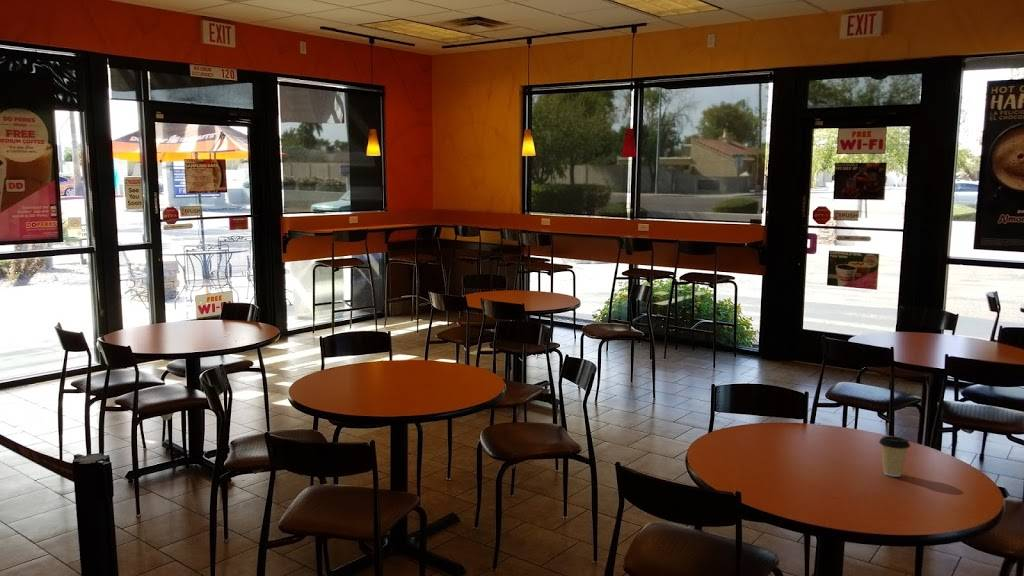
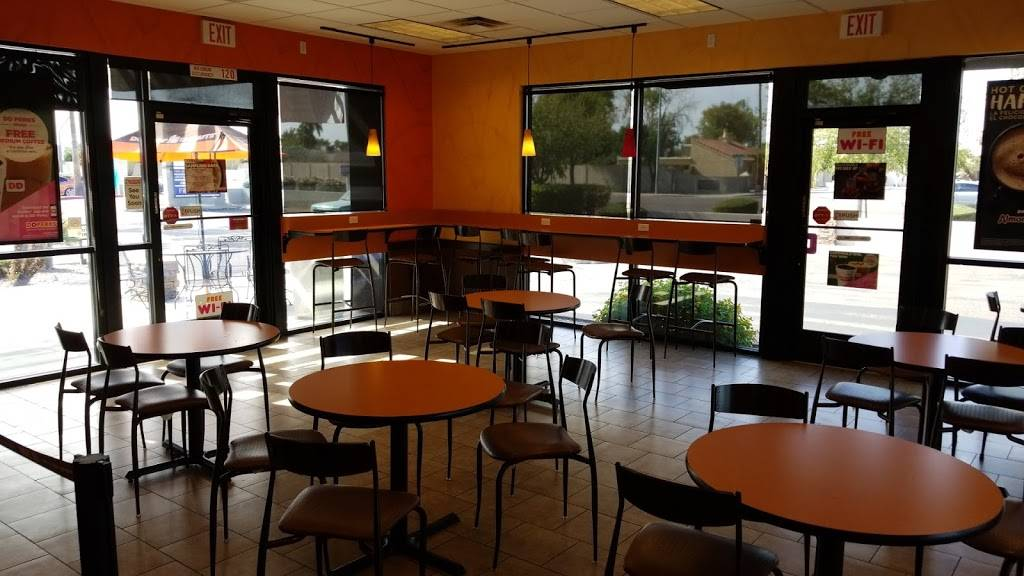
- coffee cup [878,435,911,478]
